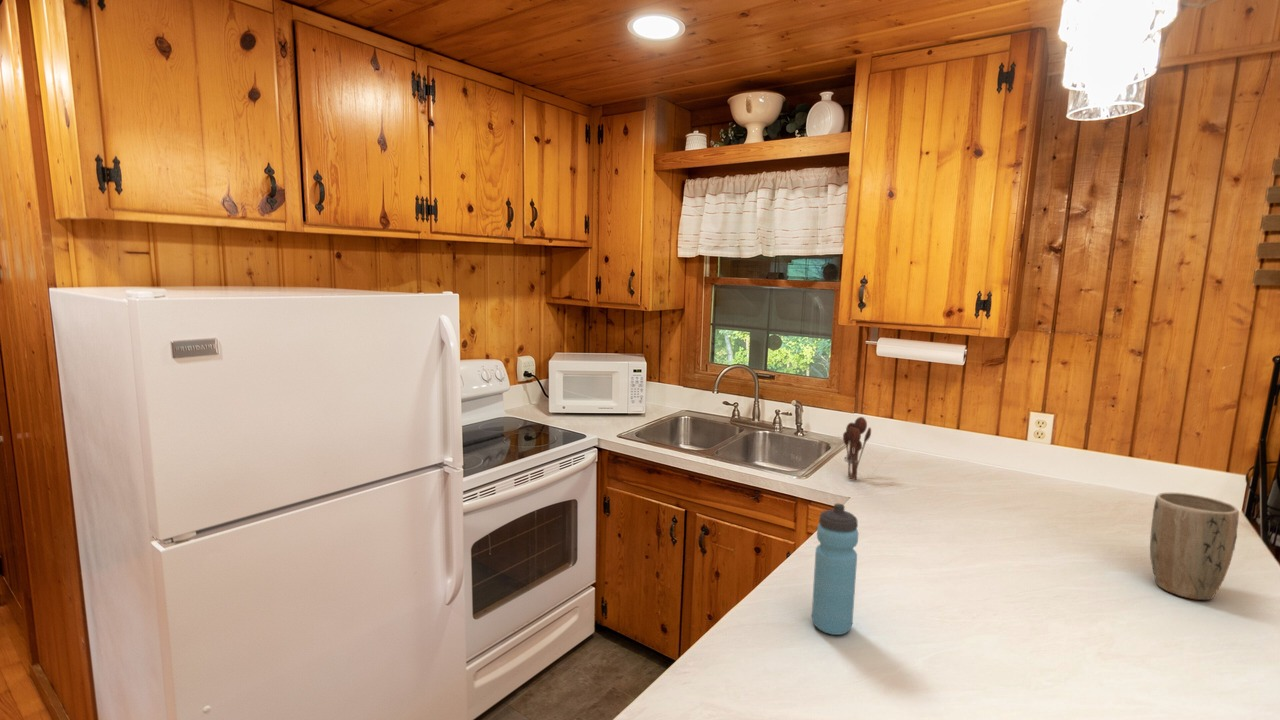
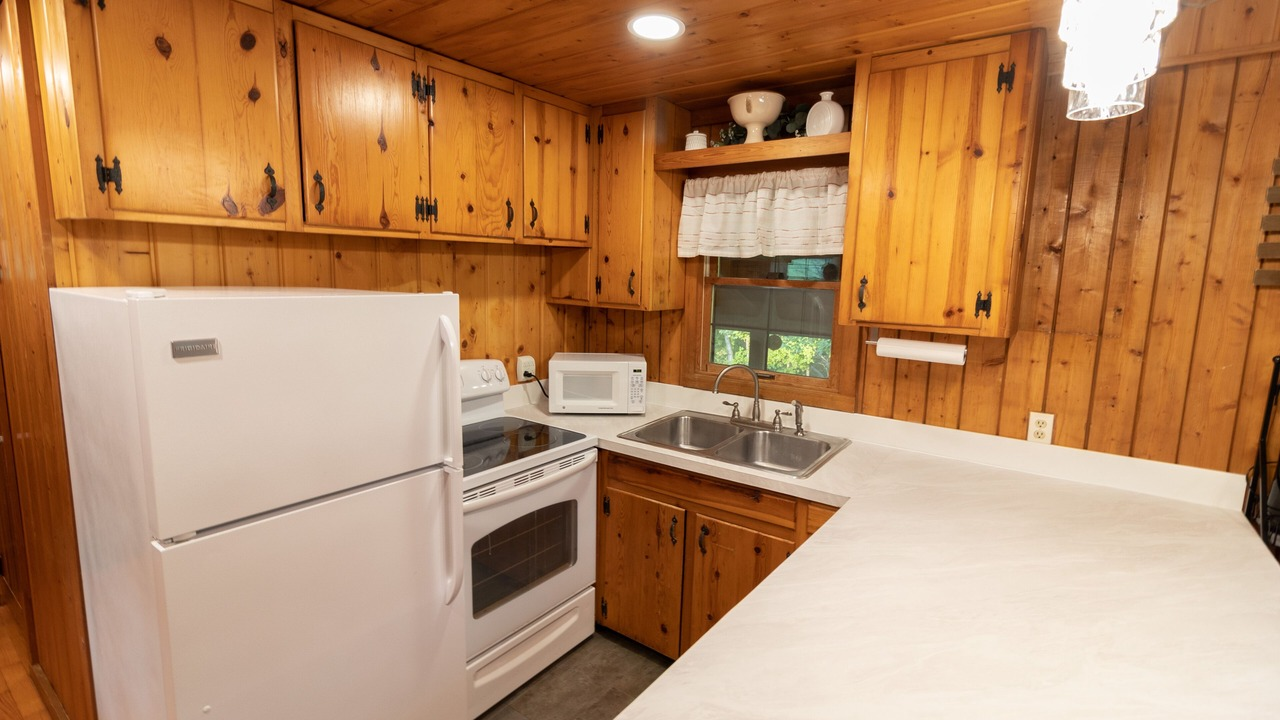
- water bottle [811,503,859,636]
- plant pot [1149,492,1240,601]
- utensil holder [842,416,872,481]
